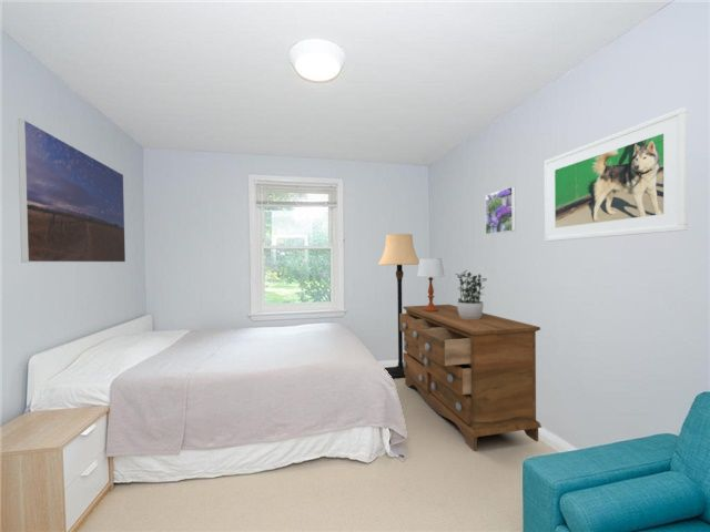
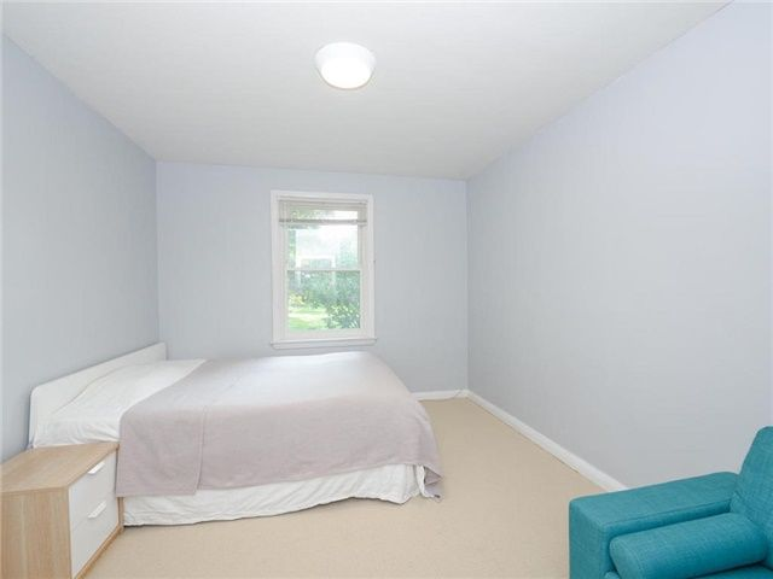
- lamp [376,233,419,379]
- potted plant [455,269,488,319]
- table lamp [416,257,445,311]
- dresser [399,304,542,452]
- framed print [17,117,126,264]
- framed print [485,185,517,235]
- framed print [544,106,689,243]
